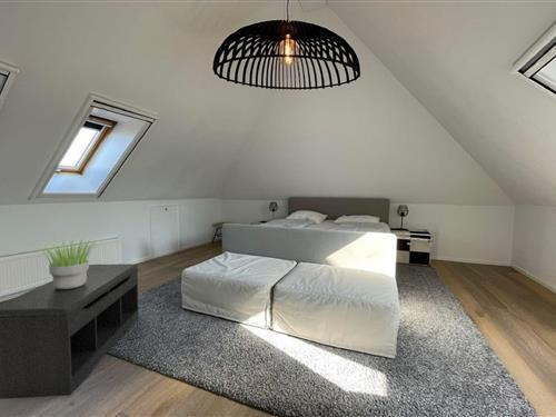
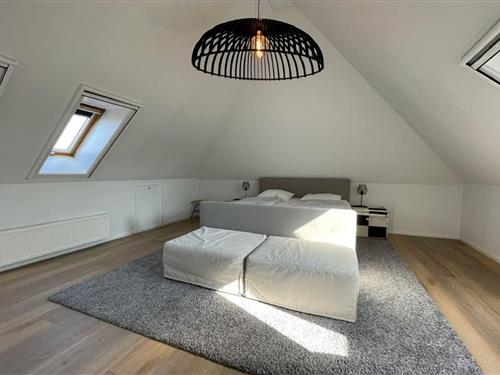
- potted plant [36,237,98,289]
- bench [0,262,140,400]
